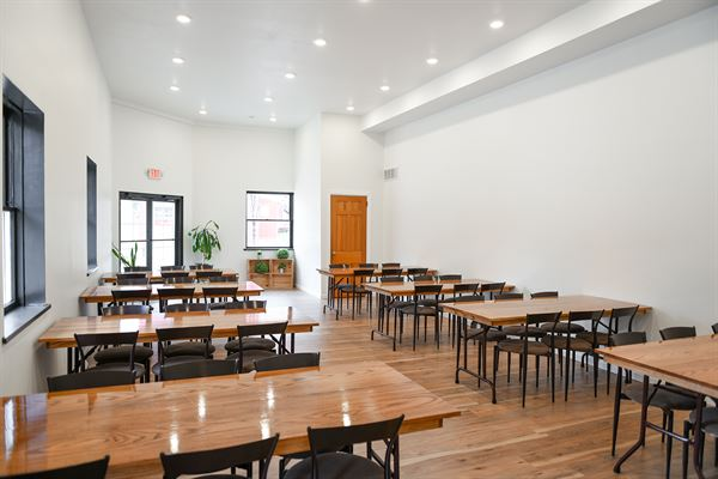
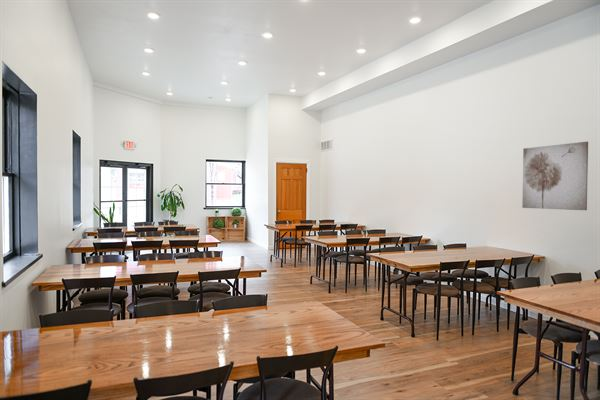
+ wall art [521,141,589,211]
